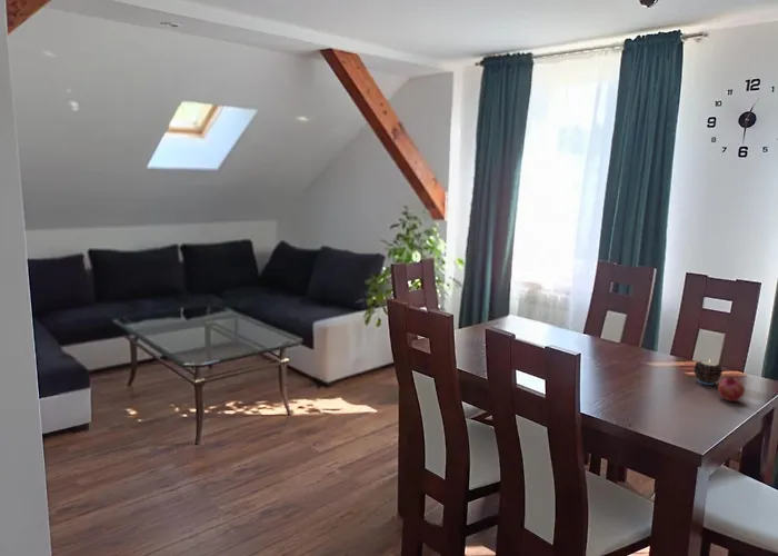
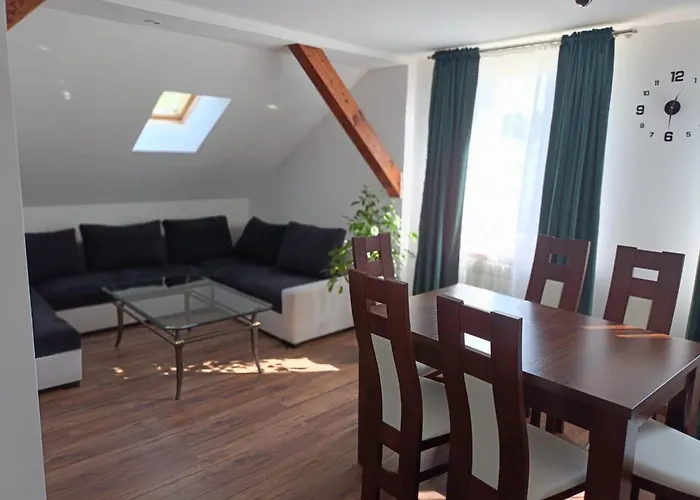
- candle [692,358,724,386]
- fruit [717,376,746,403]
